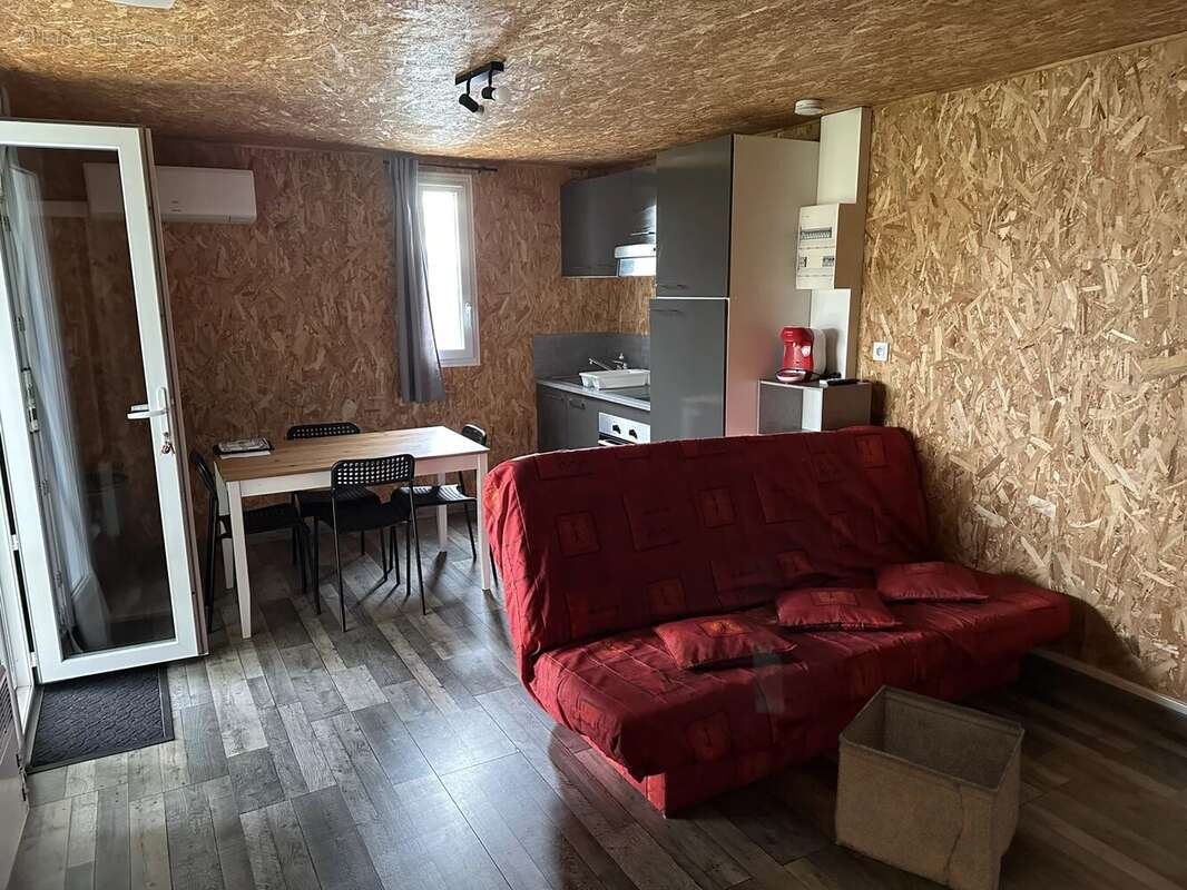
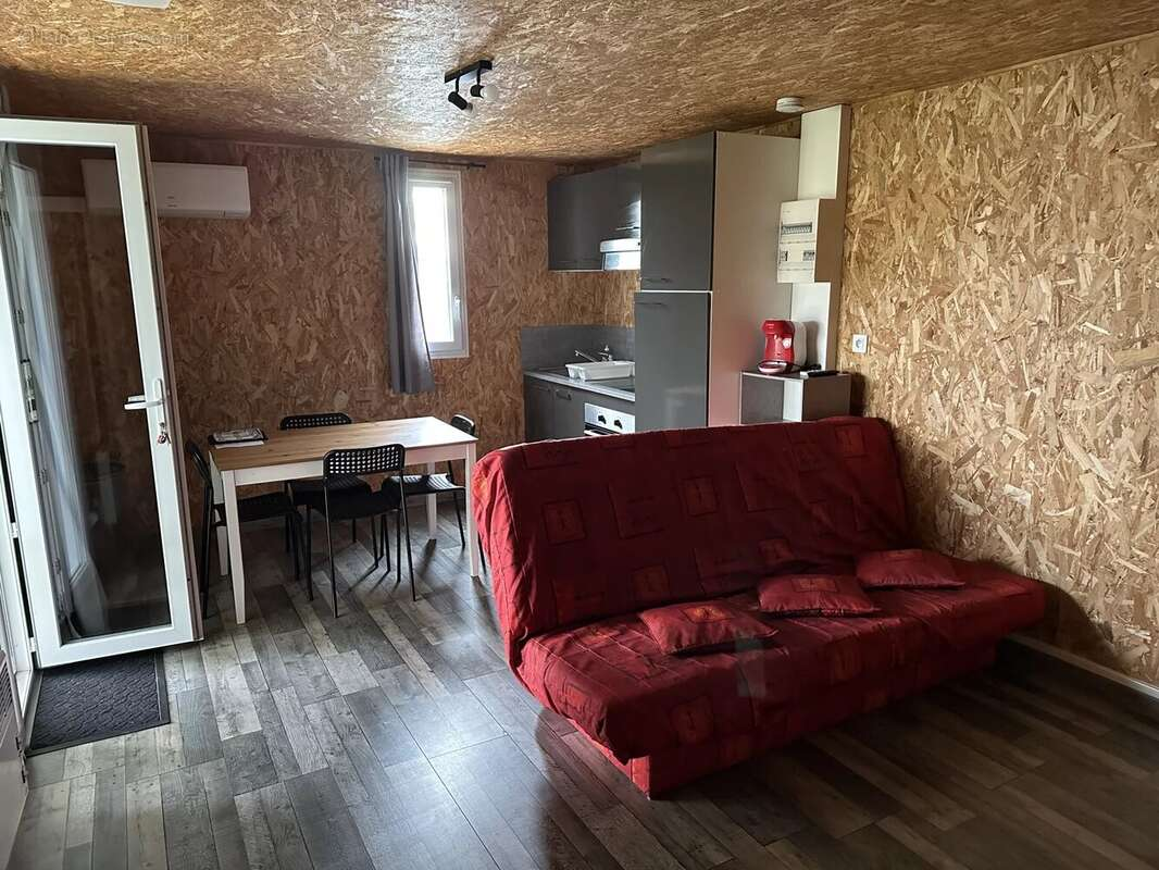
- storage bin [834,684,1026,890]
